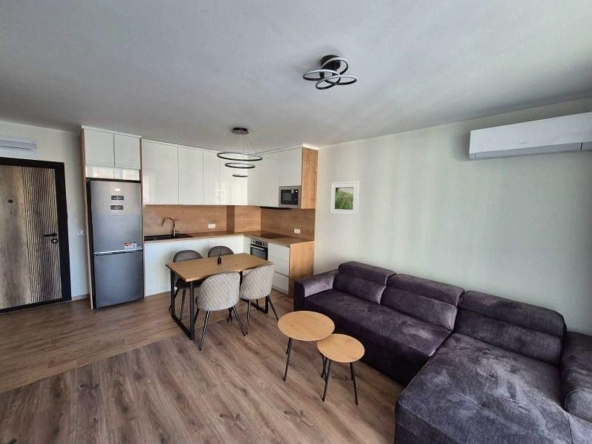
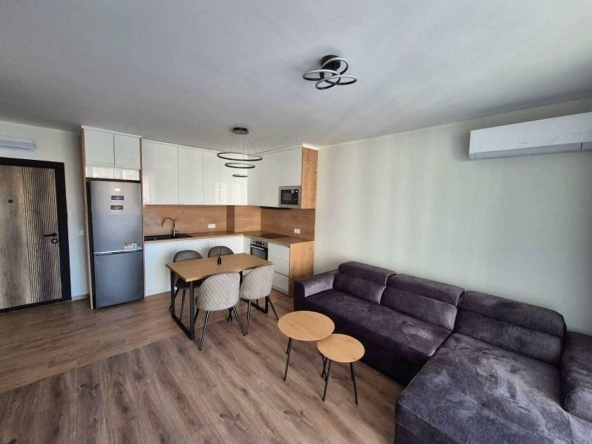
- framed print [329,180,360,216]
